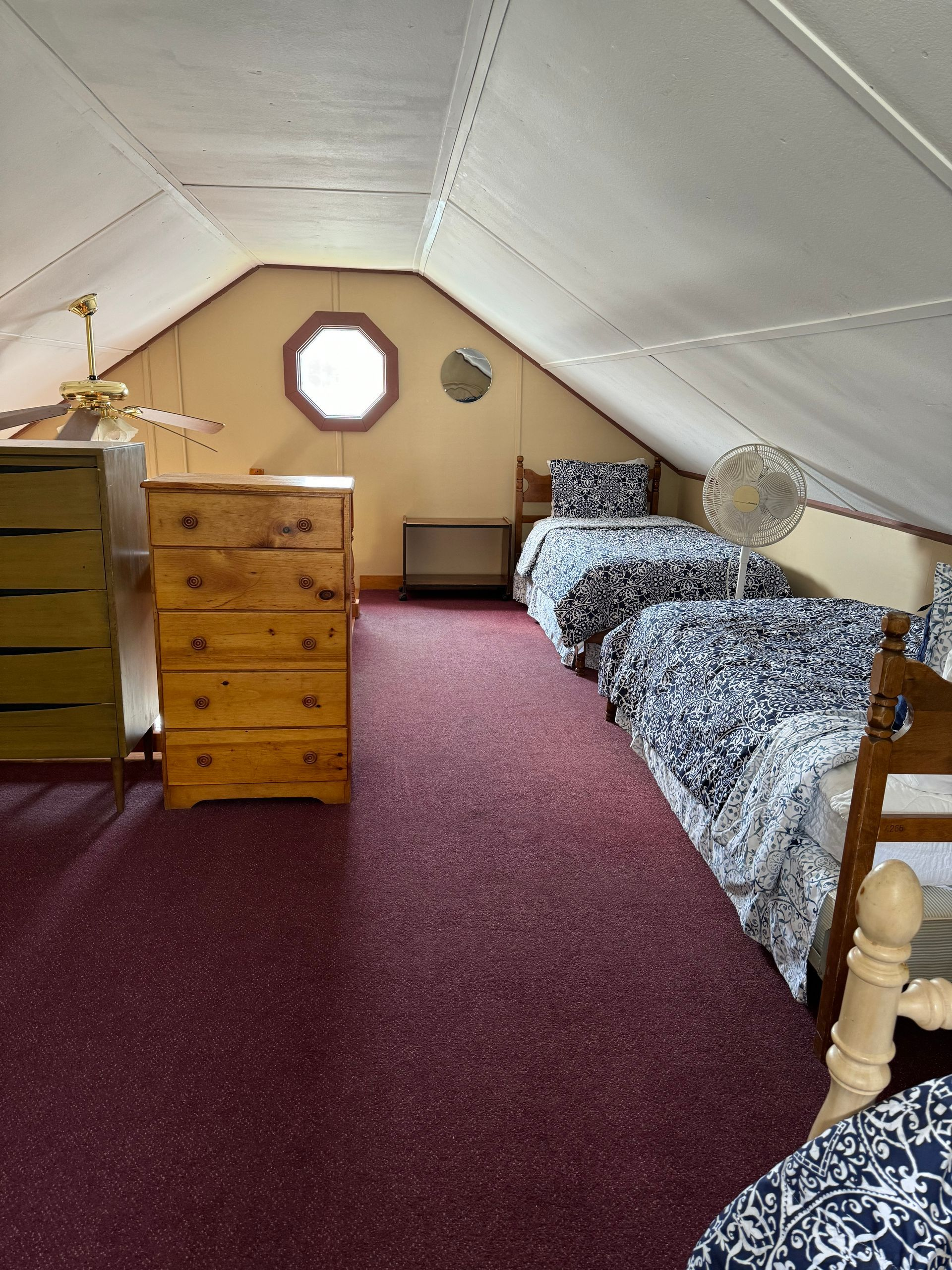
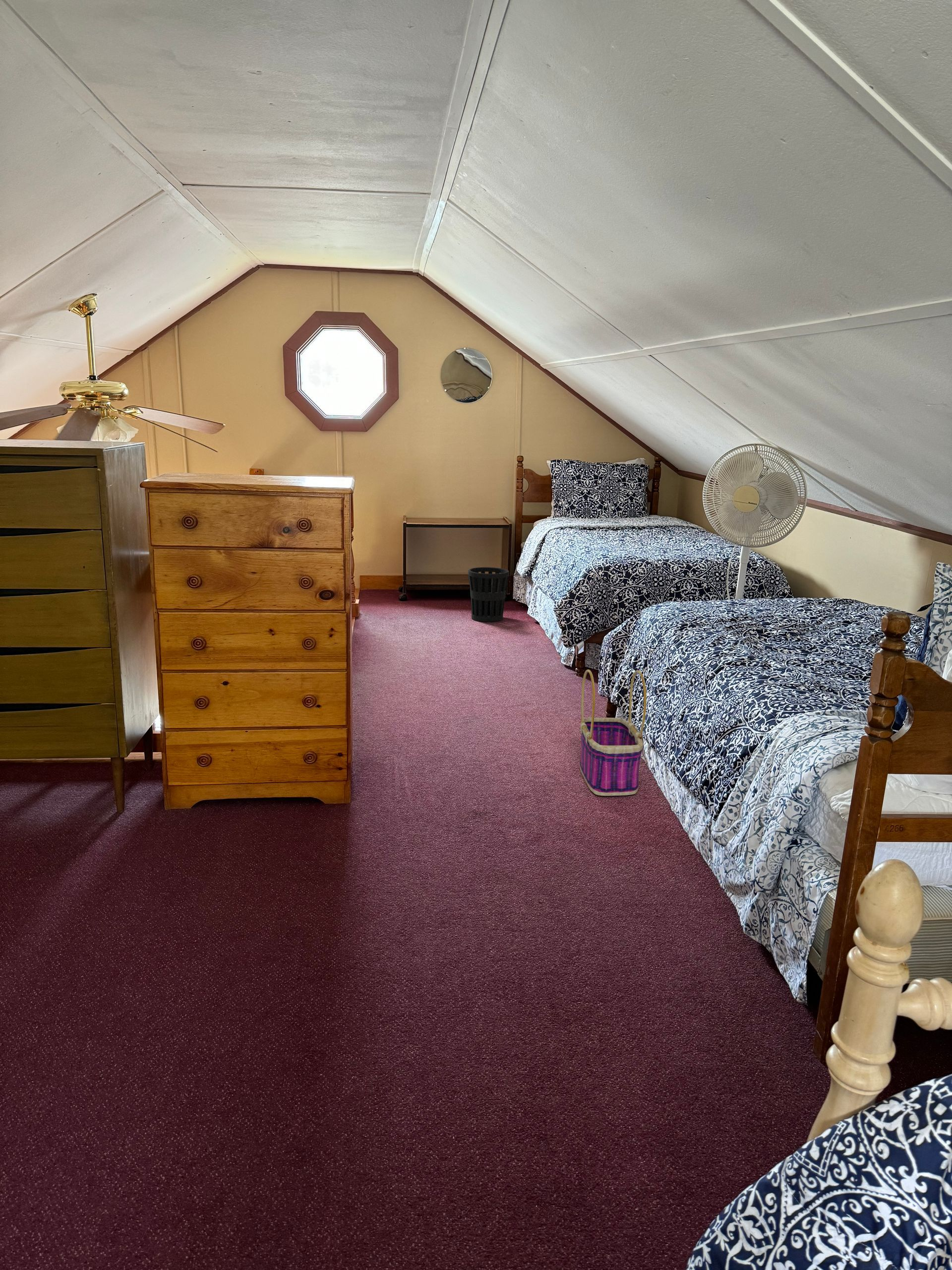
+ basket [579,669,647,796]
+ wastebasket [468,567,510,623]
